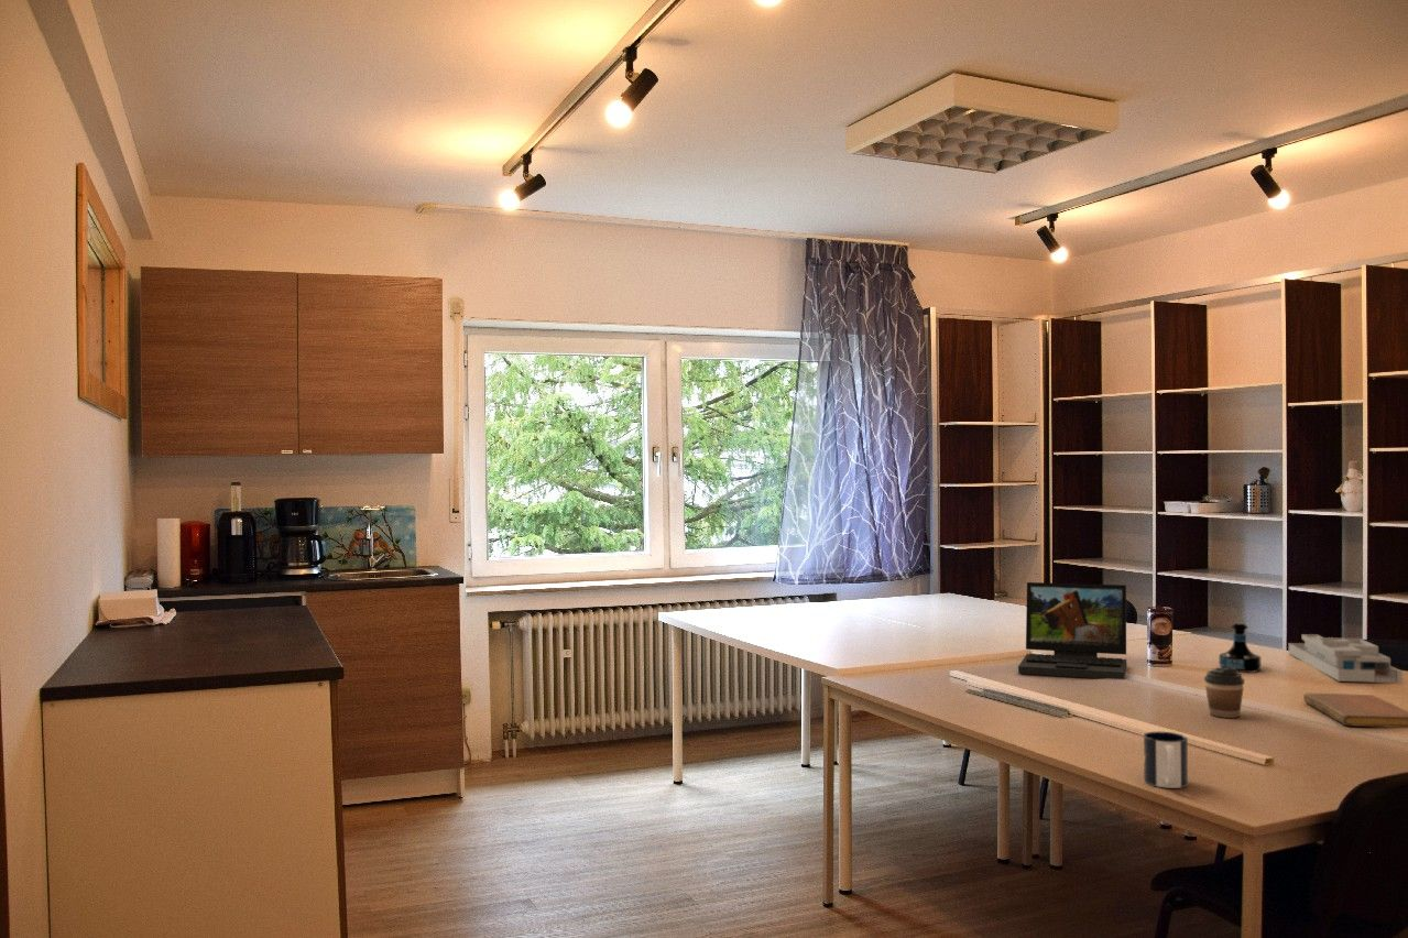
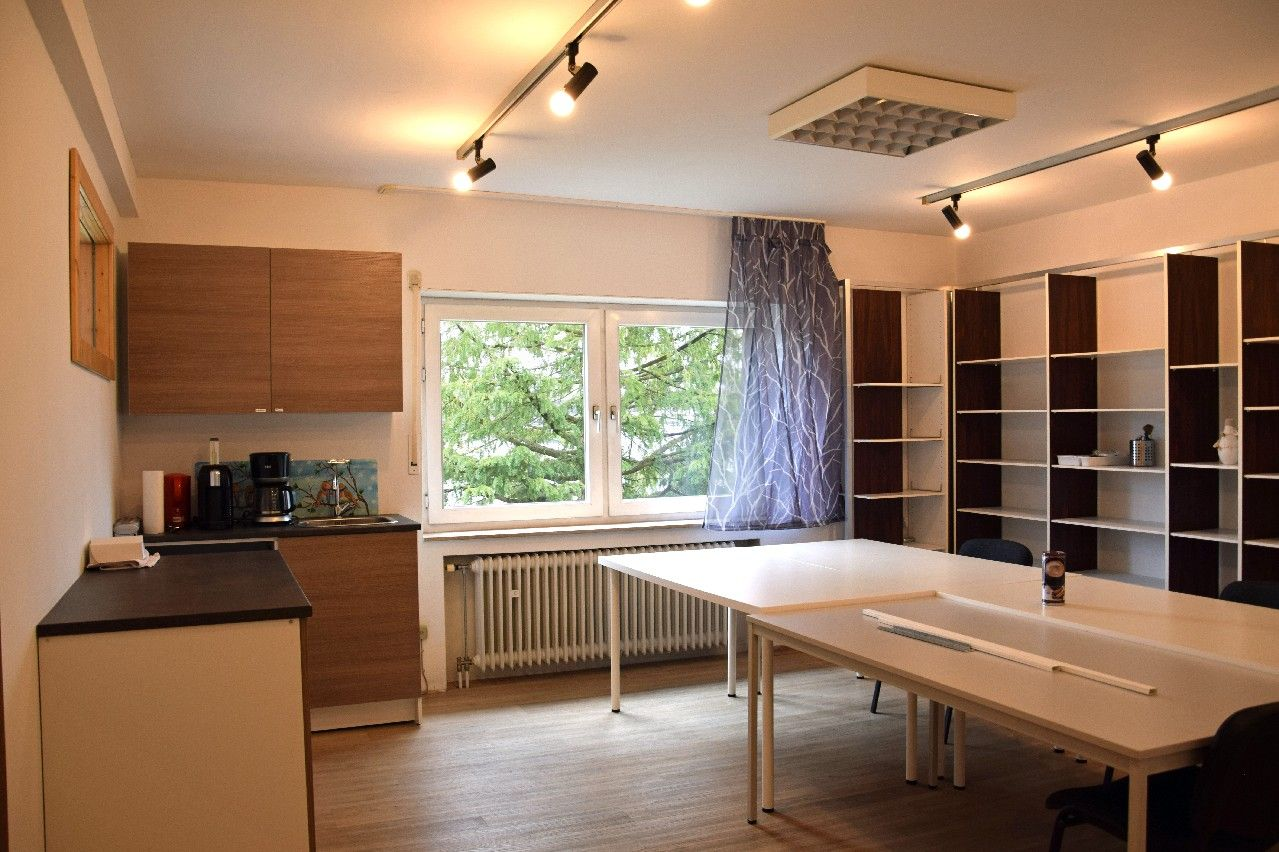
- desk organizer [1288,633,1404,684]
- laptop [1017,581,1127,680]
- notebook [1302,692,1408,729]
- coffee cup [1203,667,1245,719]
- tequila bottle [1218,622,1263,674]
- mug [1143,730,1189,789]
